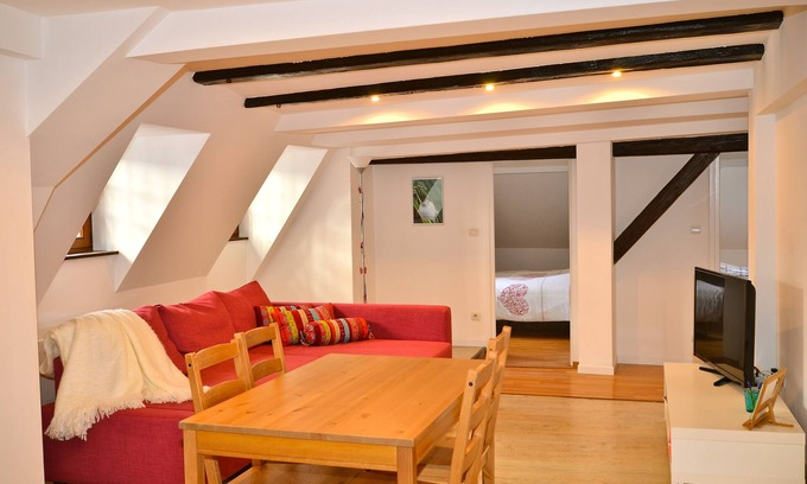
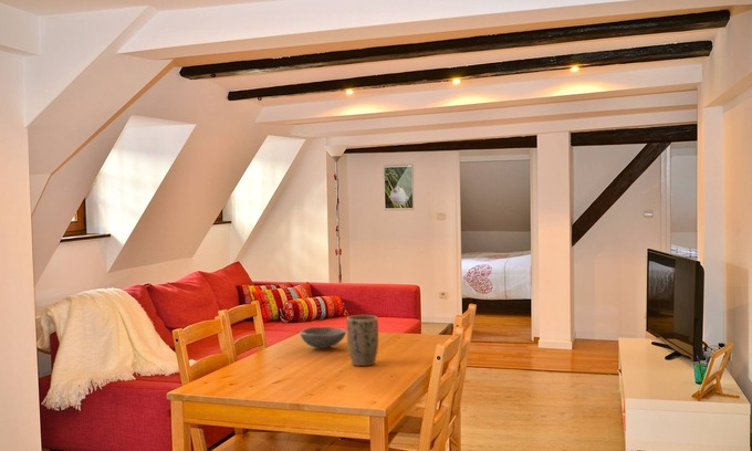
+ bowl [300,326,347,349]
+ plant pot [345,314,379,367]
